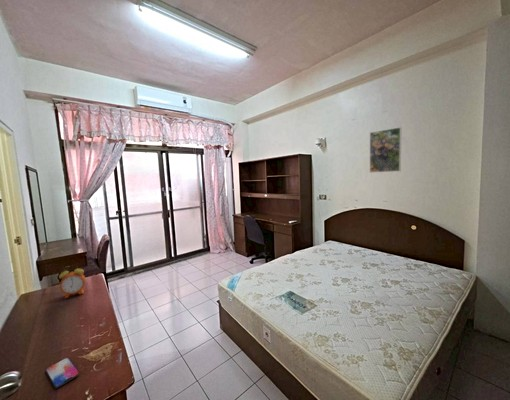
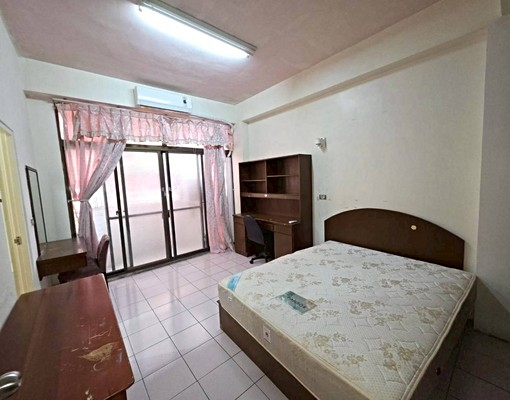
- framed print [369,126,402,174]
- smartphone [45,357,80,389]
- alarm clock [58,265,87,299]
